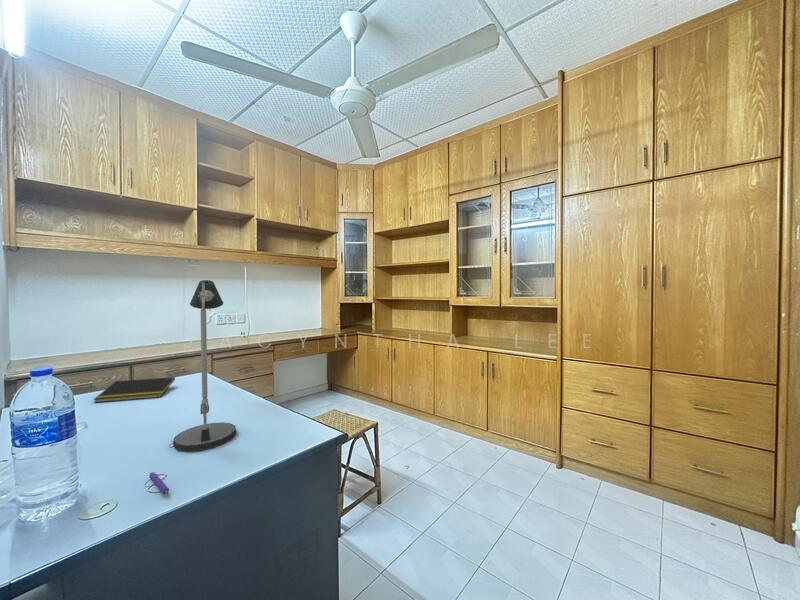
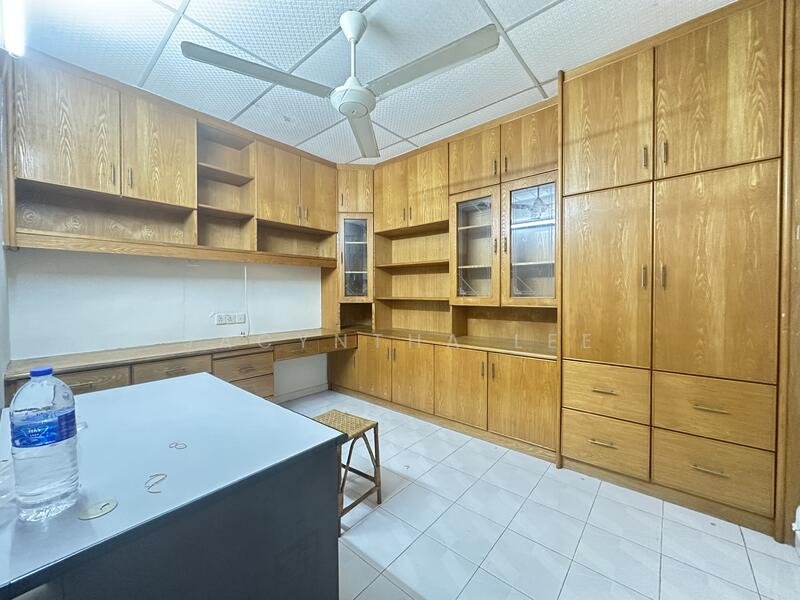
- desk lamp [172,279,237,452]
- notepad [92,376,176,403]
- pen [149,471,170,495]
